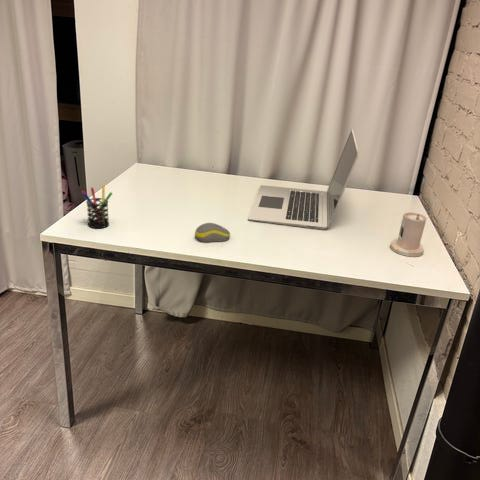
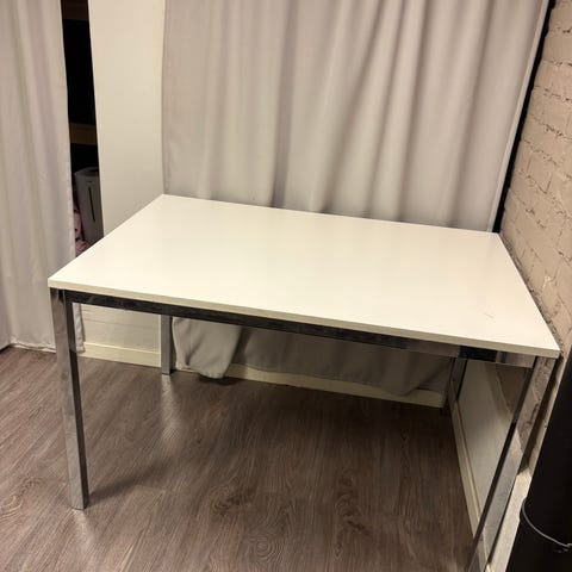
- candle [389,211,427,258]
- computer mouse [194,222,231,243]
- pen holder [81,184,113,229]
- laptop [247,128,360,230]
